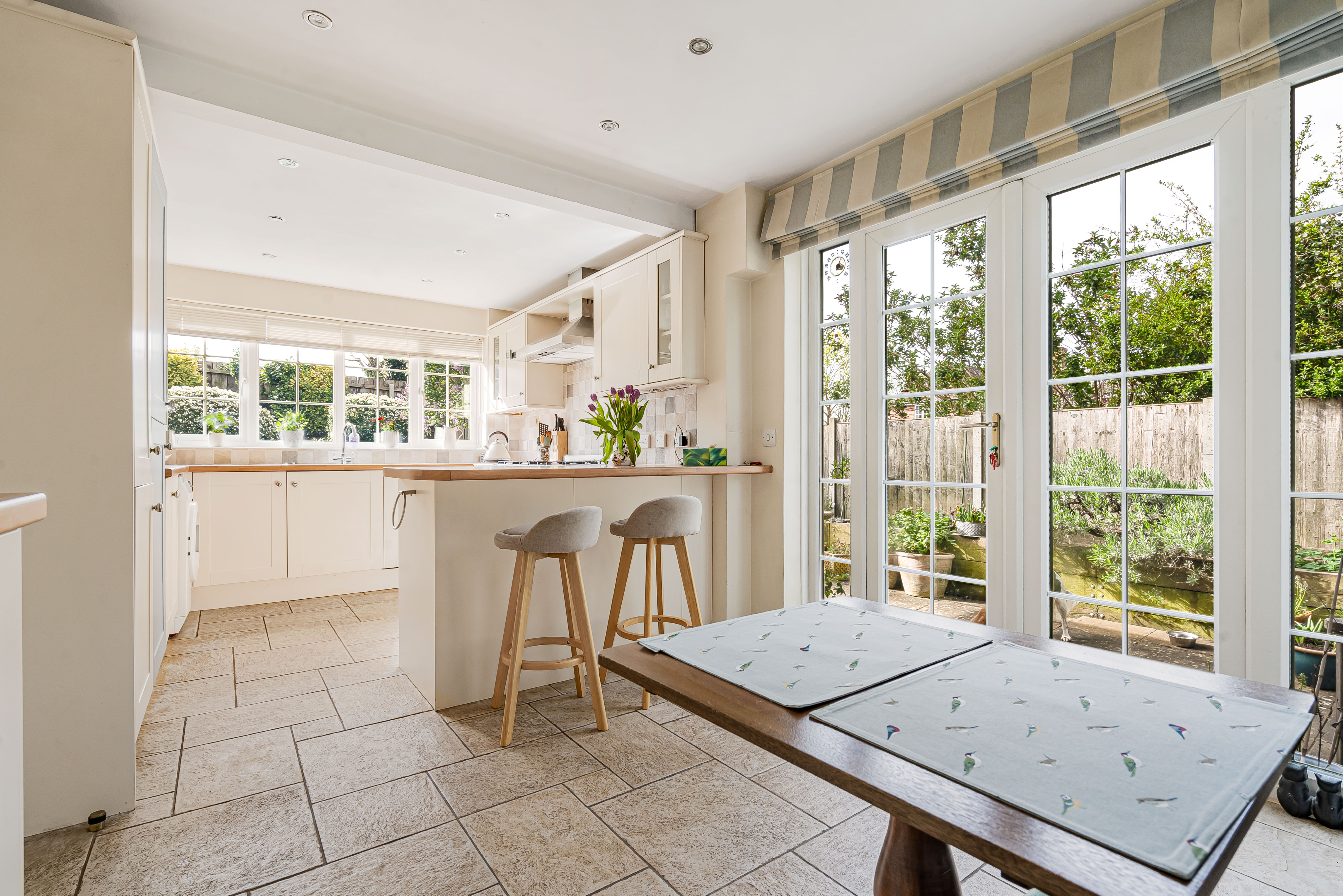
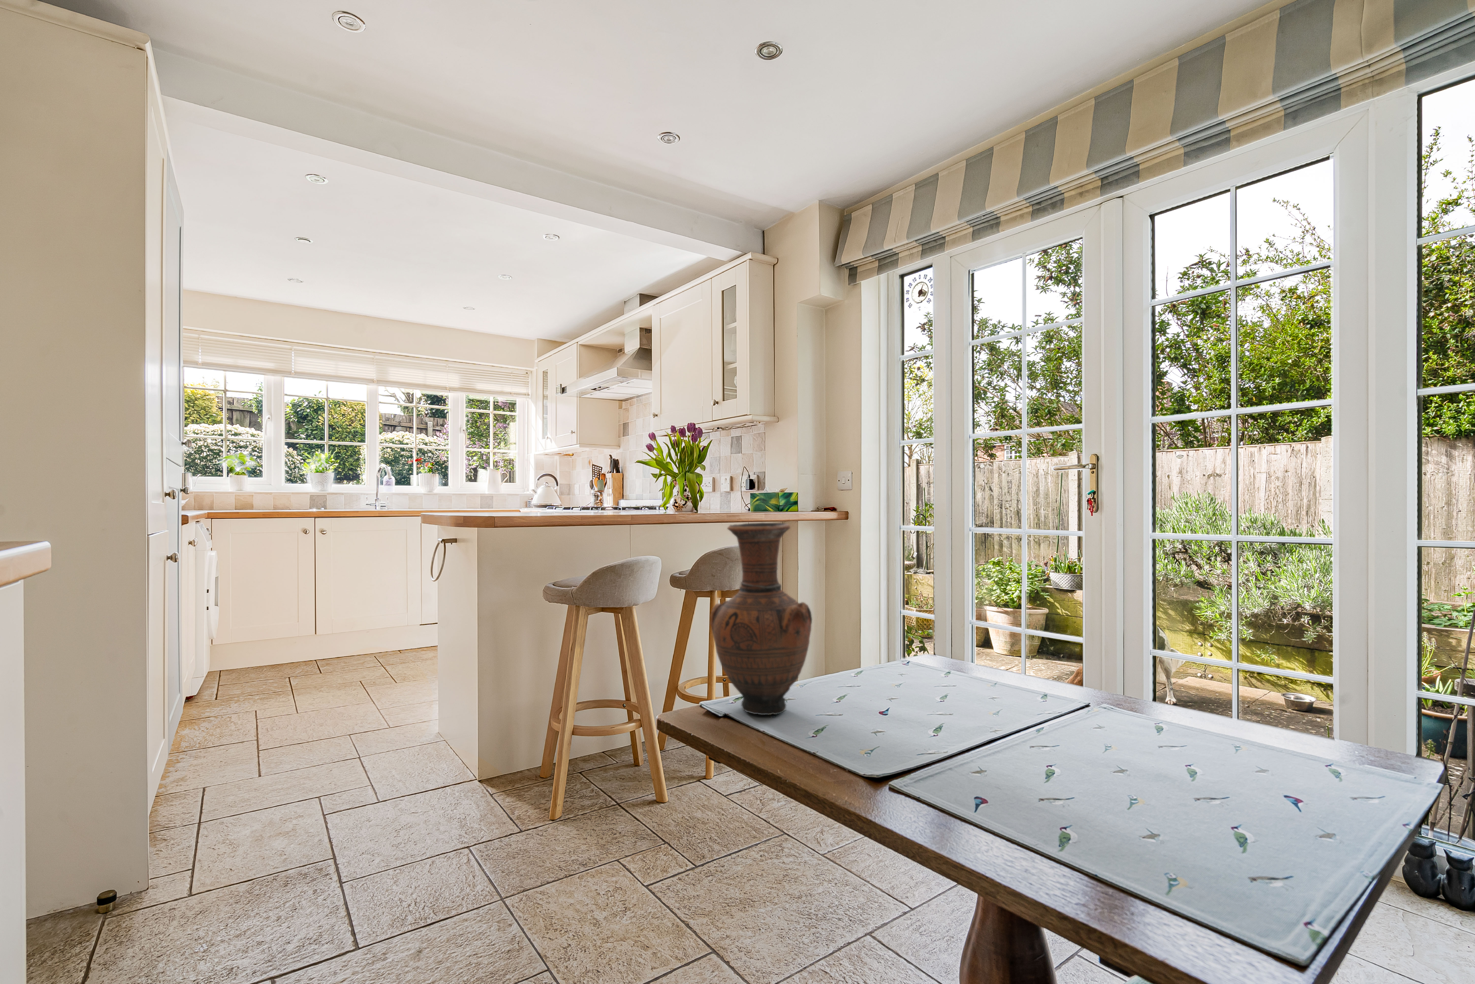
+ vase [709,522,813,715]
